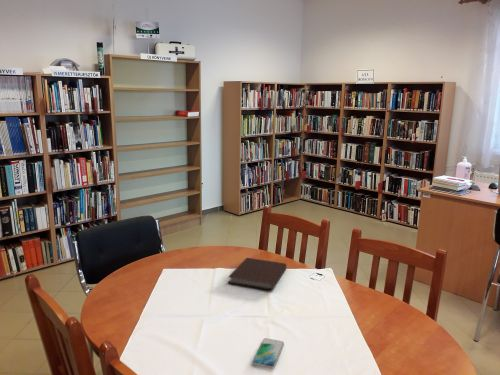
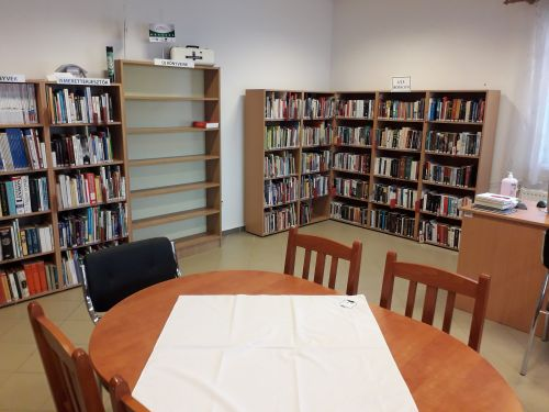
- smartphone [251,337,285,369]
- notebook [227,257,288,291]
